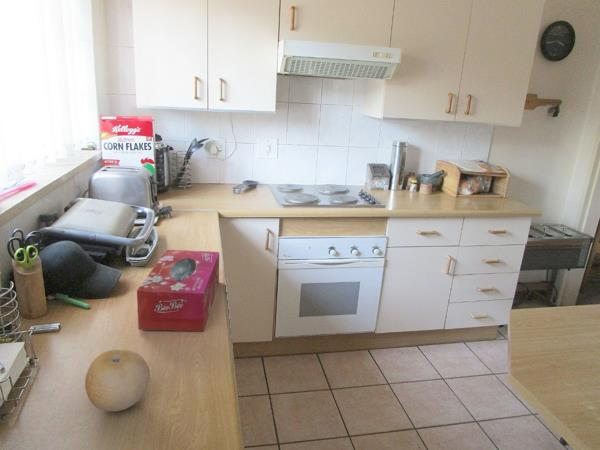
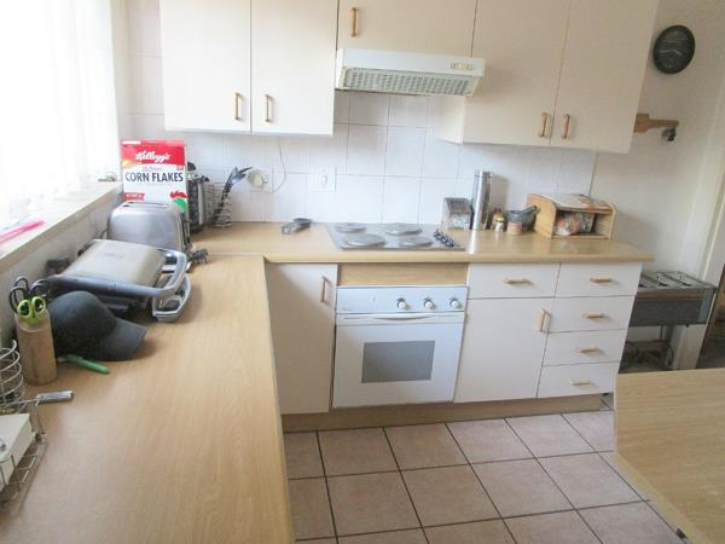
- tissue box [136,249,220,332]
- fruit [84,349,151,412]
